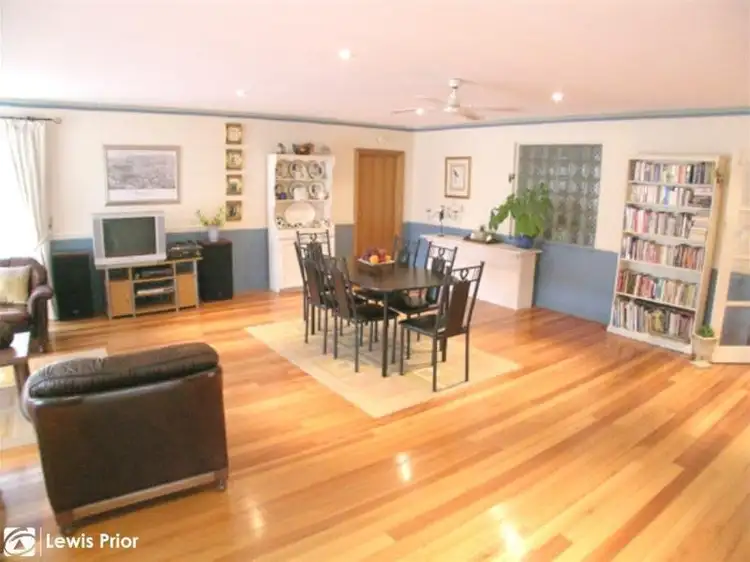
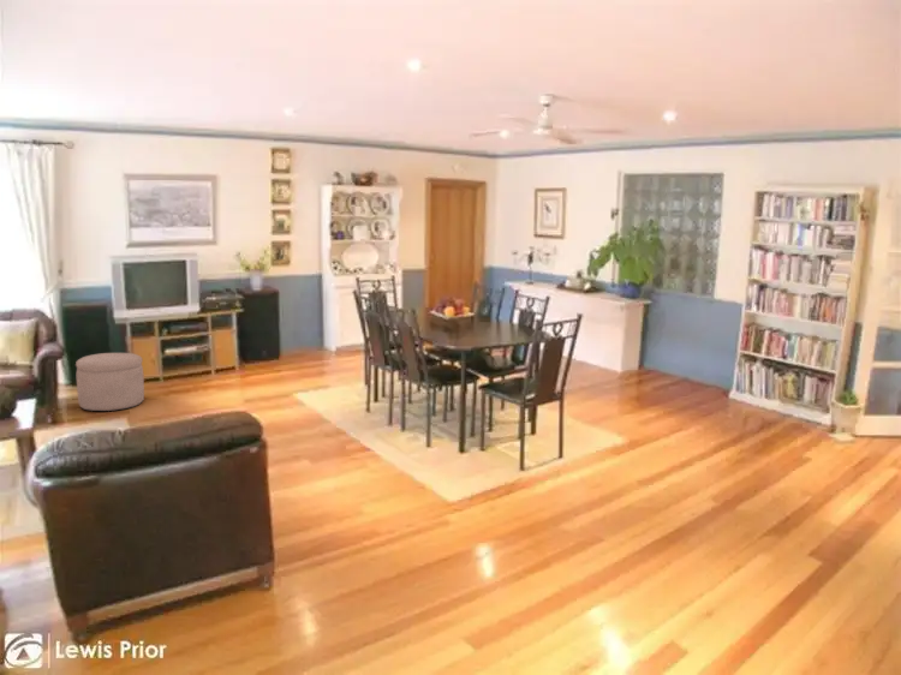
+ ottoman [74,352,145,412]
